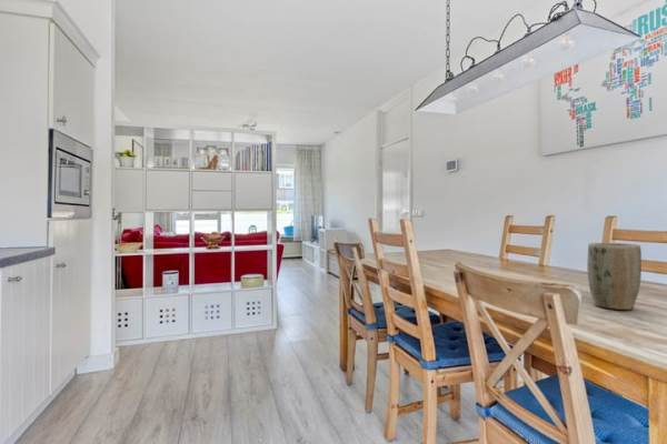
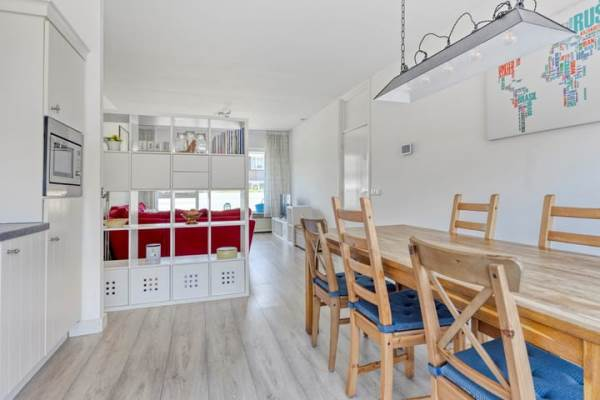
- plant pot [586,242,643,311]
